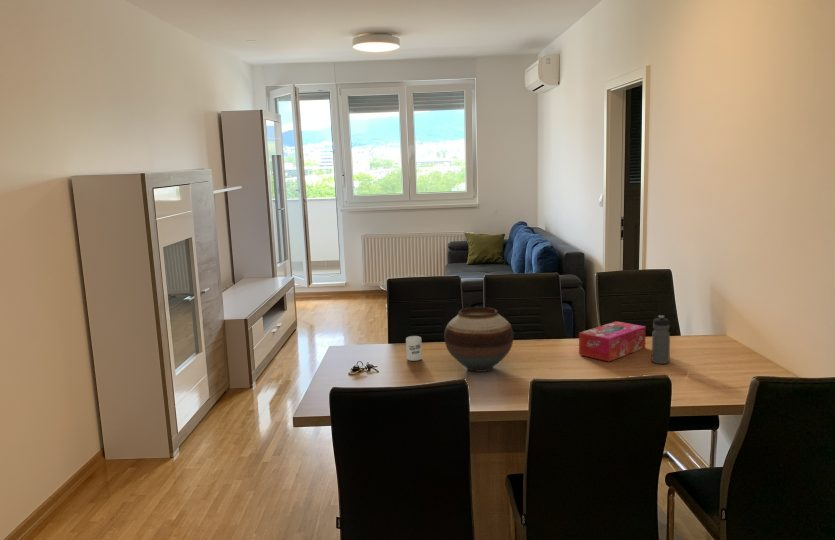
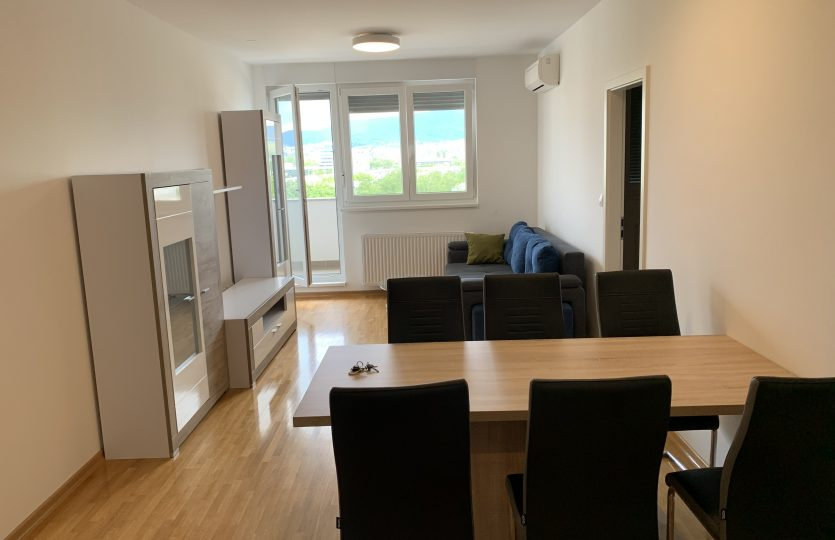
- vase [443,306,514,373]
- cup [405,335,423,362]
- water bottle [651,315,671,365]
- tissue box [578,320,647,362]
